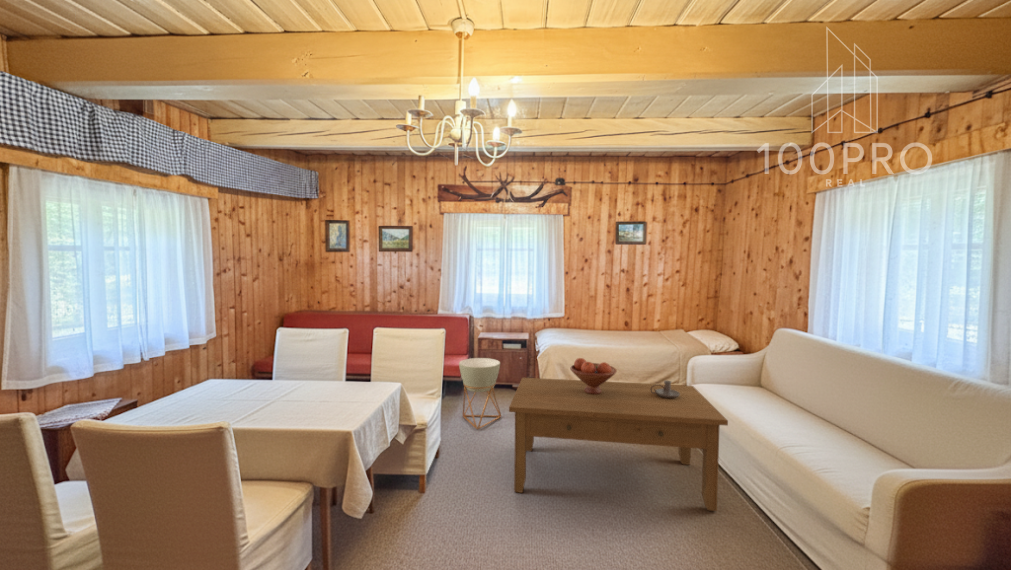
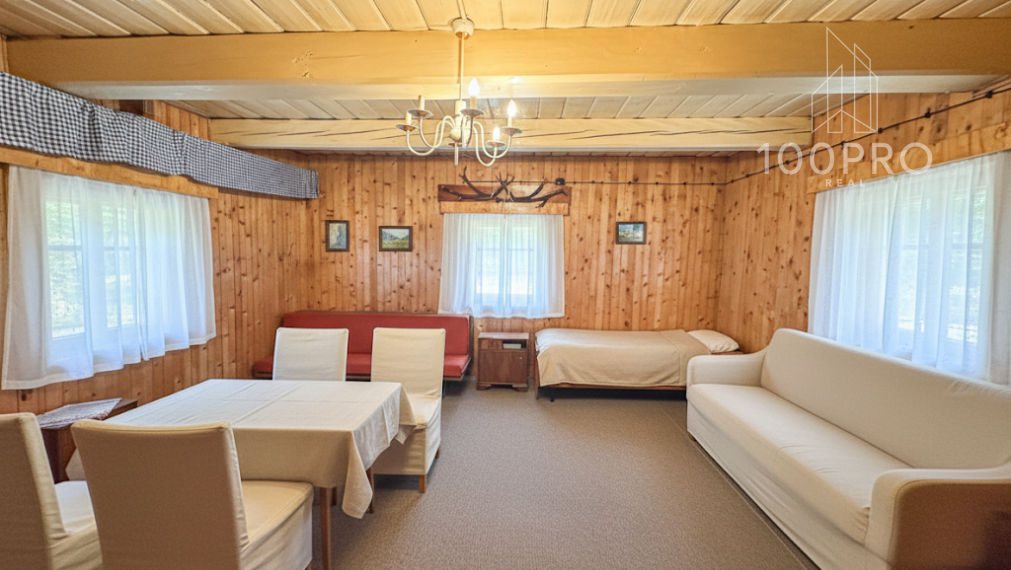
- fruit bowl [569,357,618,394]
- coffee table [508,377,729,512]
- candle holder [650,379,680,398]
- planter [458,357,502,430]
